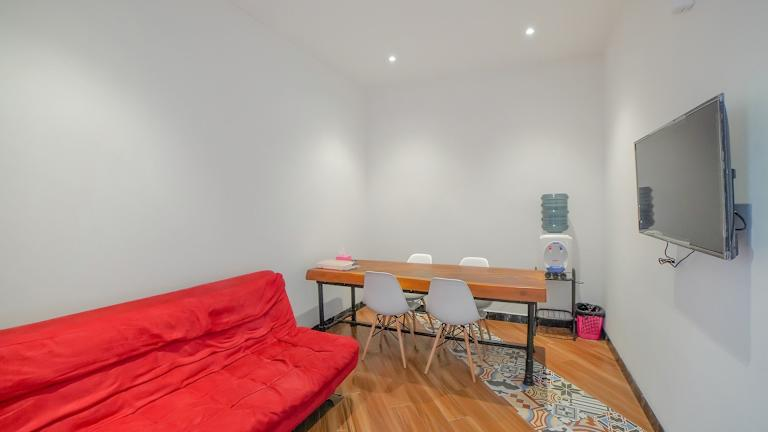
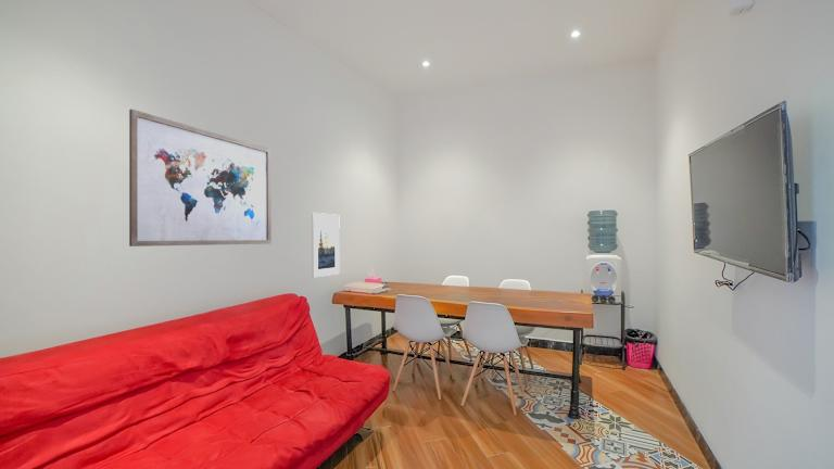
+ wall art [128,109,273,248]
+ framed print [311,212,341,278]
